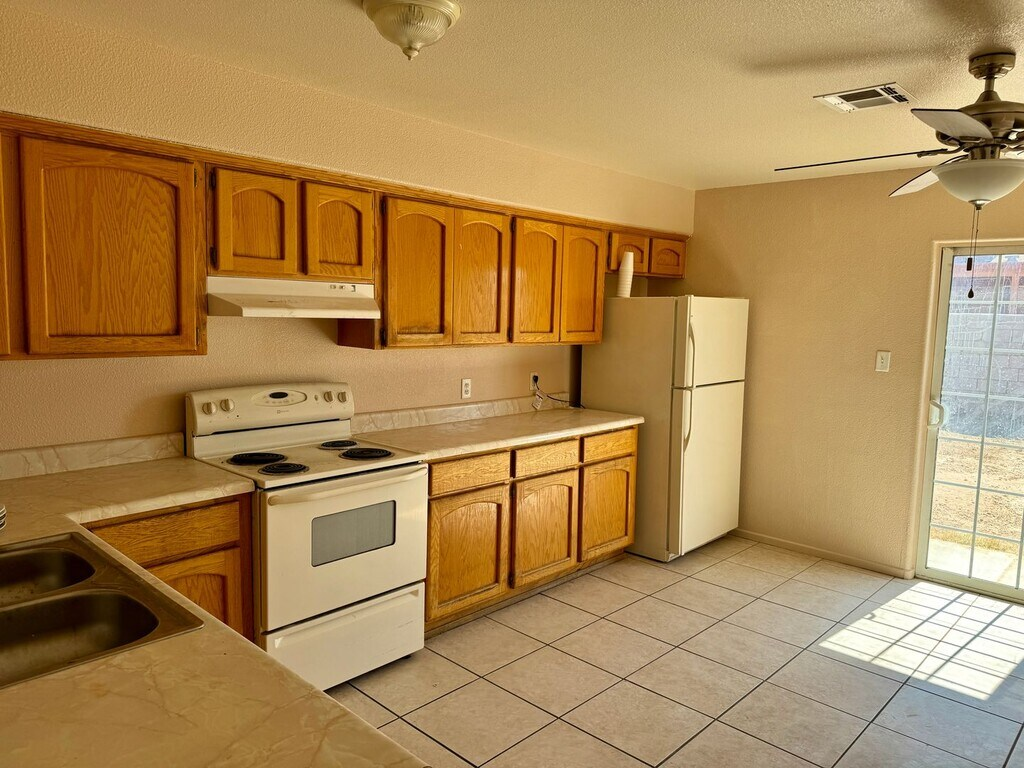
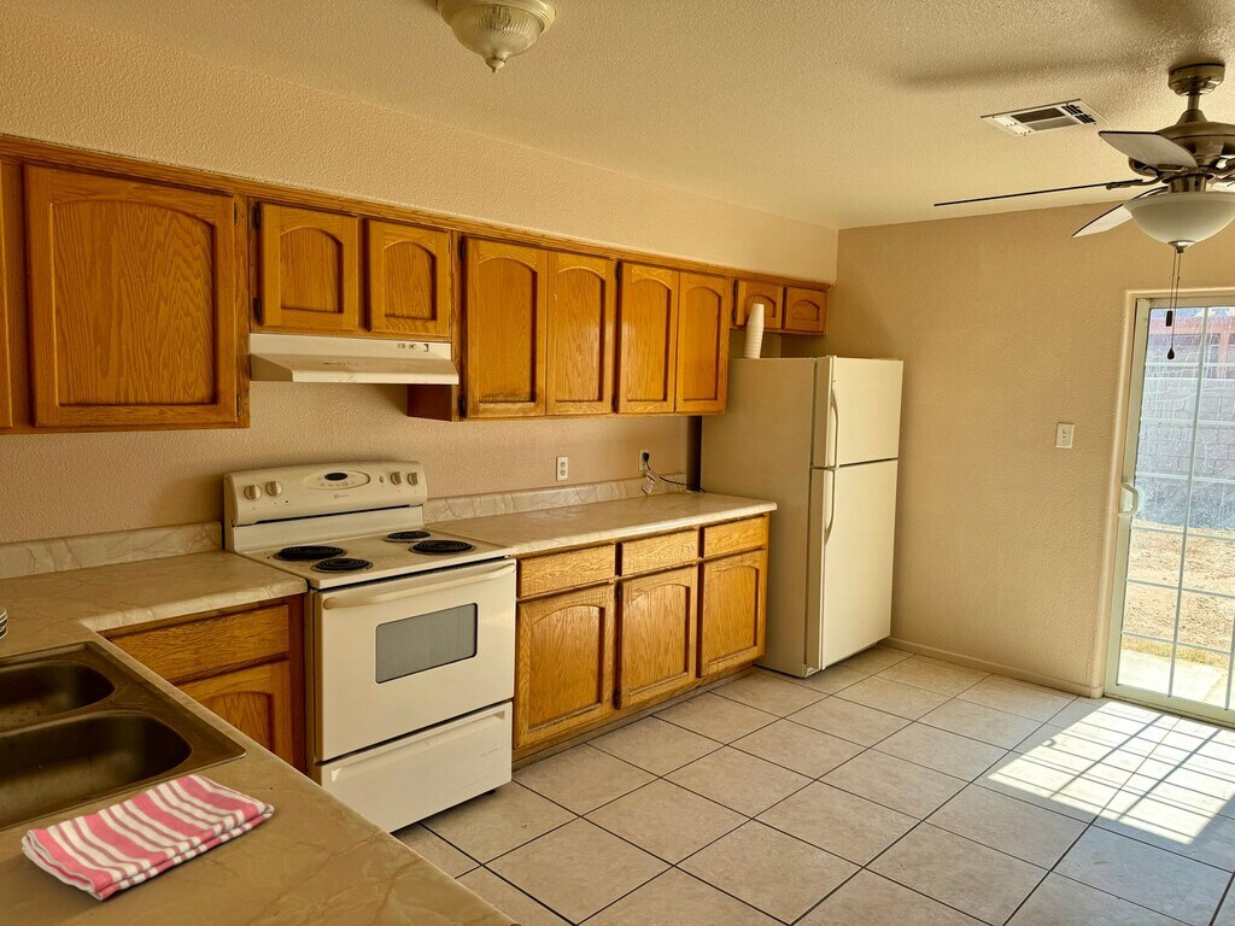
+ dish towel [21,774,275,901]
